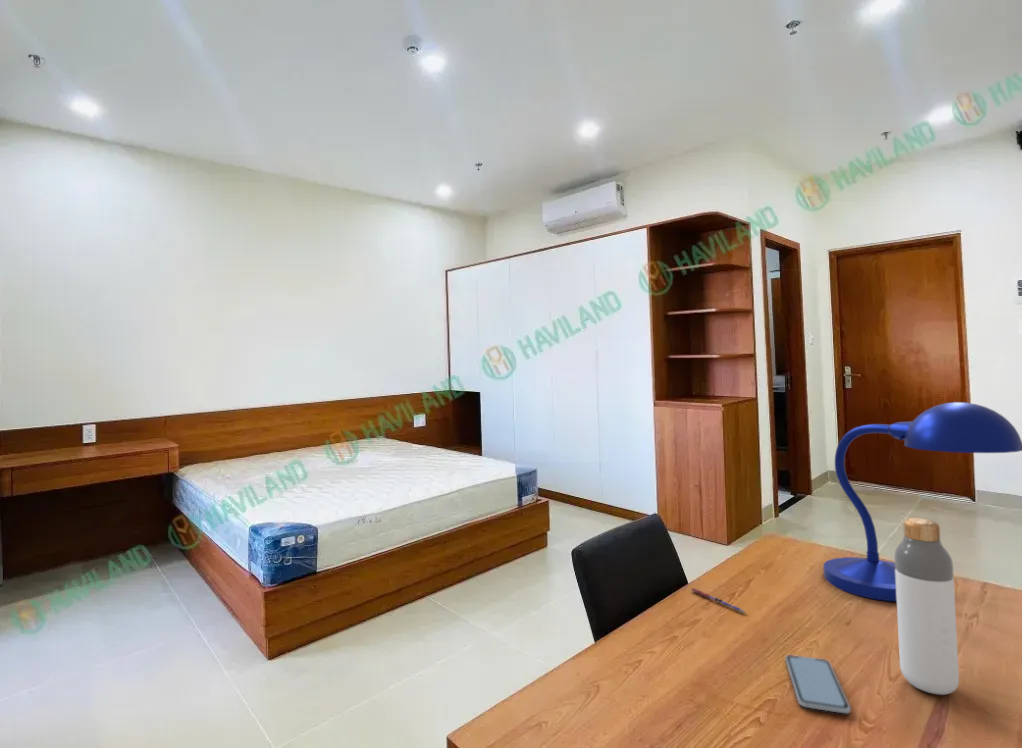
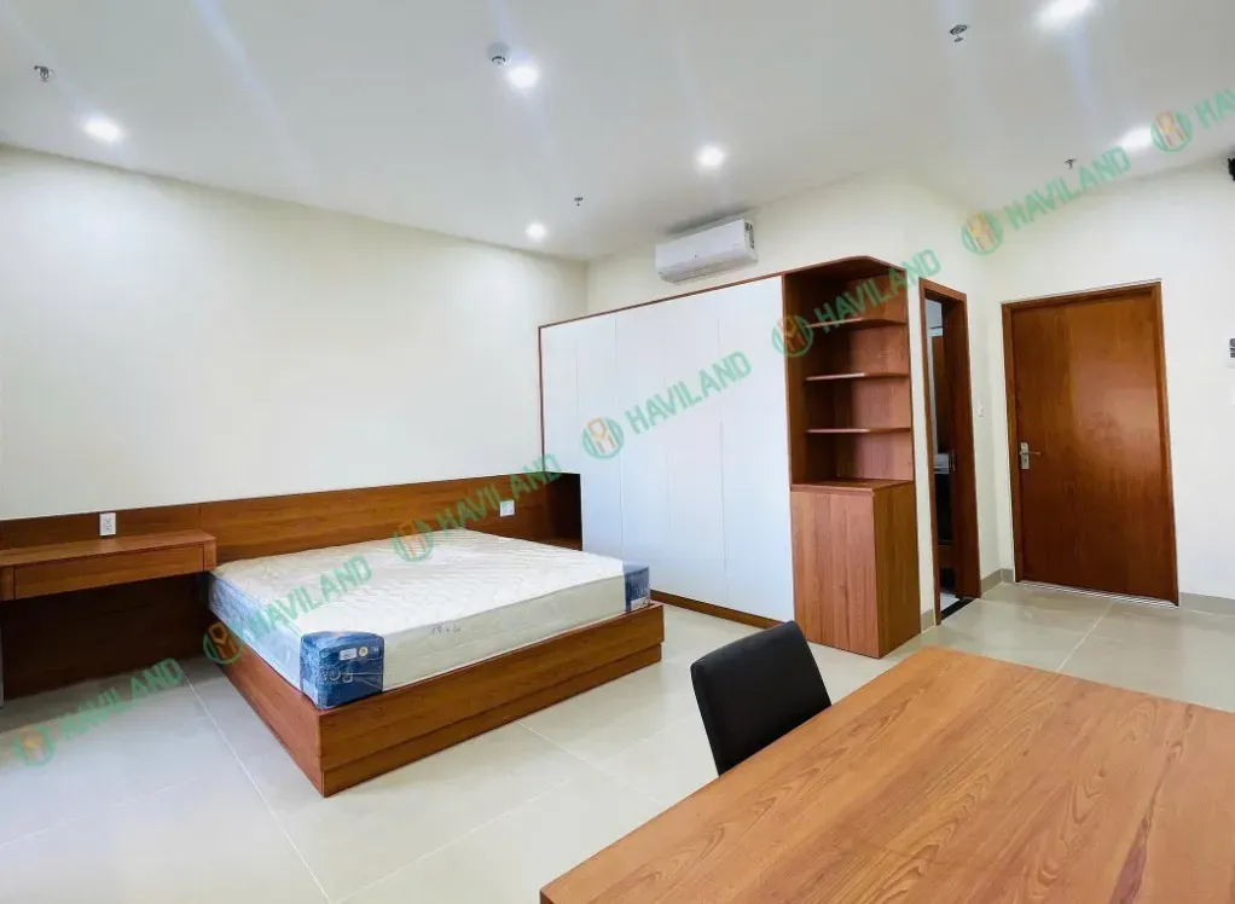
- desk lamp [822,401,1022,602]
- bottle [894,517,960,696]
- pen [691,587,747,614]
- smartphone [784,654,851,714]
